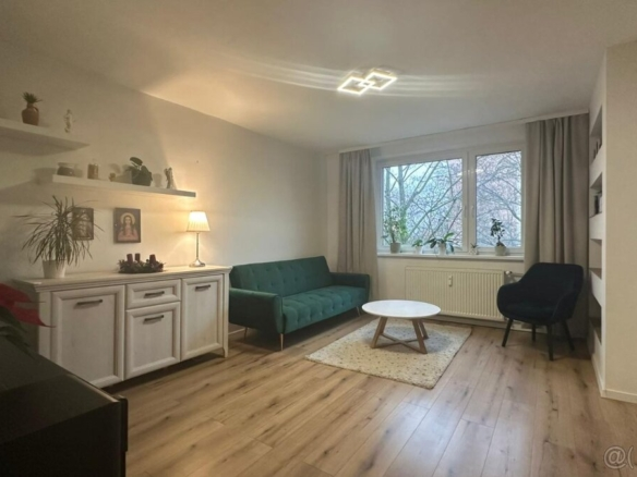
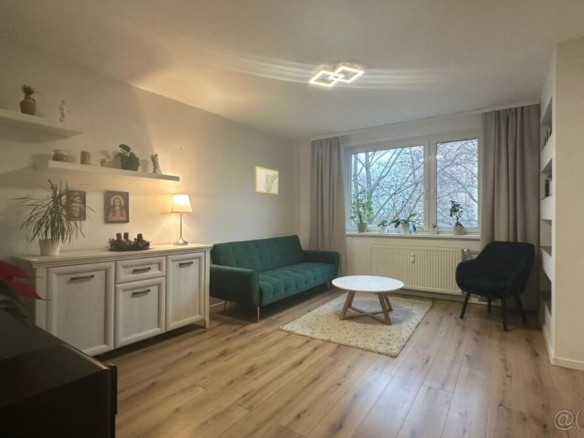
+ wall art [253,165,280,196]
